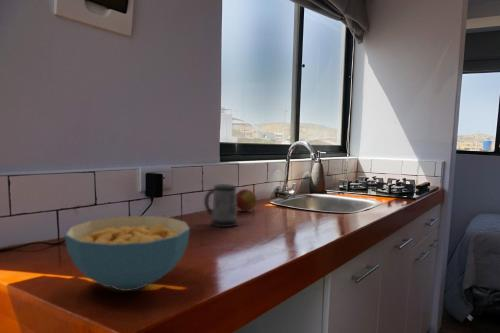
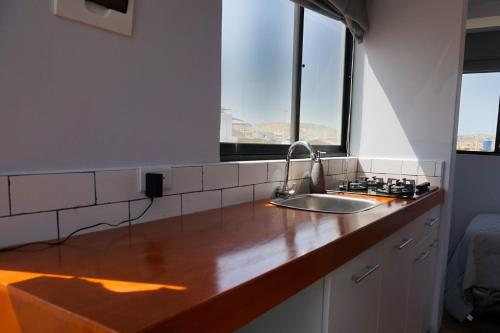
- apple [236,188,258,212]
- cereal bowl [64,215,191,292]
- mug [203,183,239,228]
